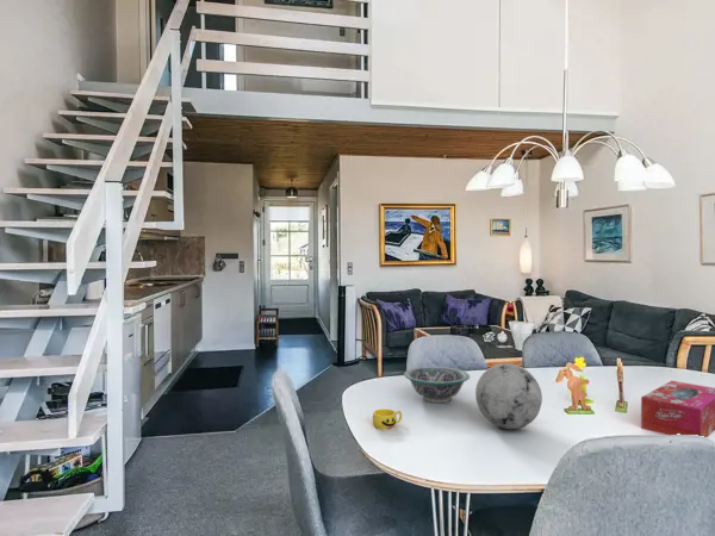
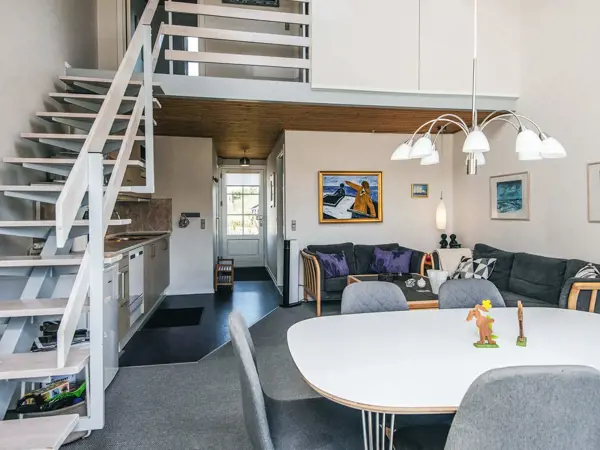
- tissue box [640,380,715,438]
- cup [372,407,403,430]
- decorative orb [474,362,543,430]
- bowl [403,366,471,404]
